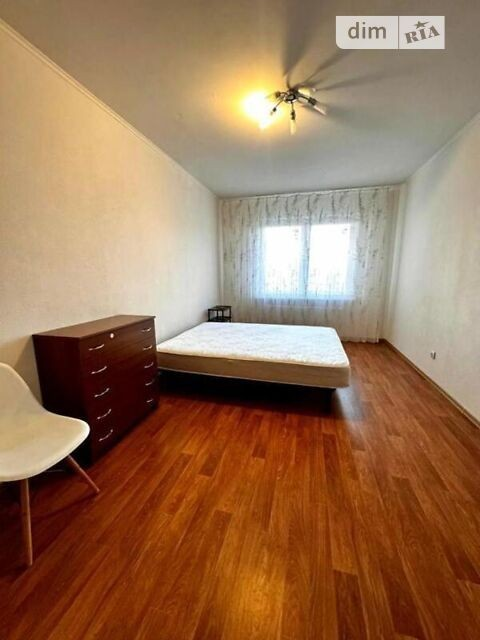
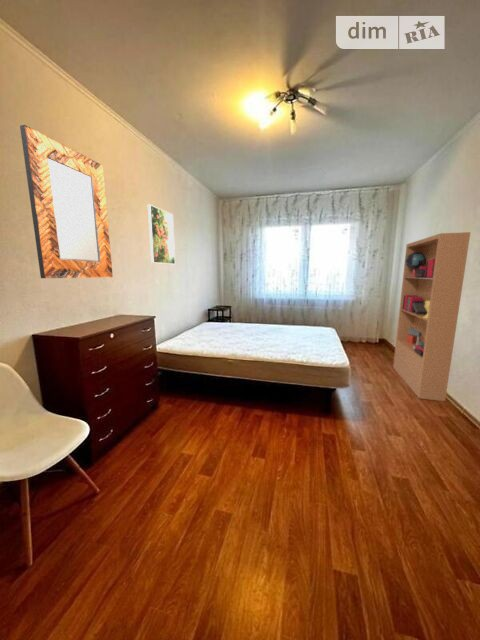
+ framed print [147,204,176,265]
+ bookcase [392,231,471,402]
+ home mirror [19,124,114,279]
